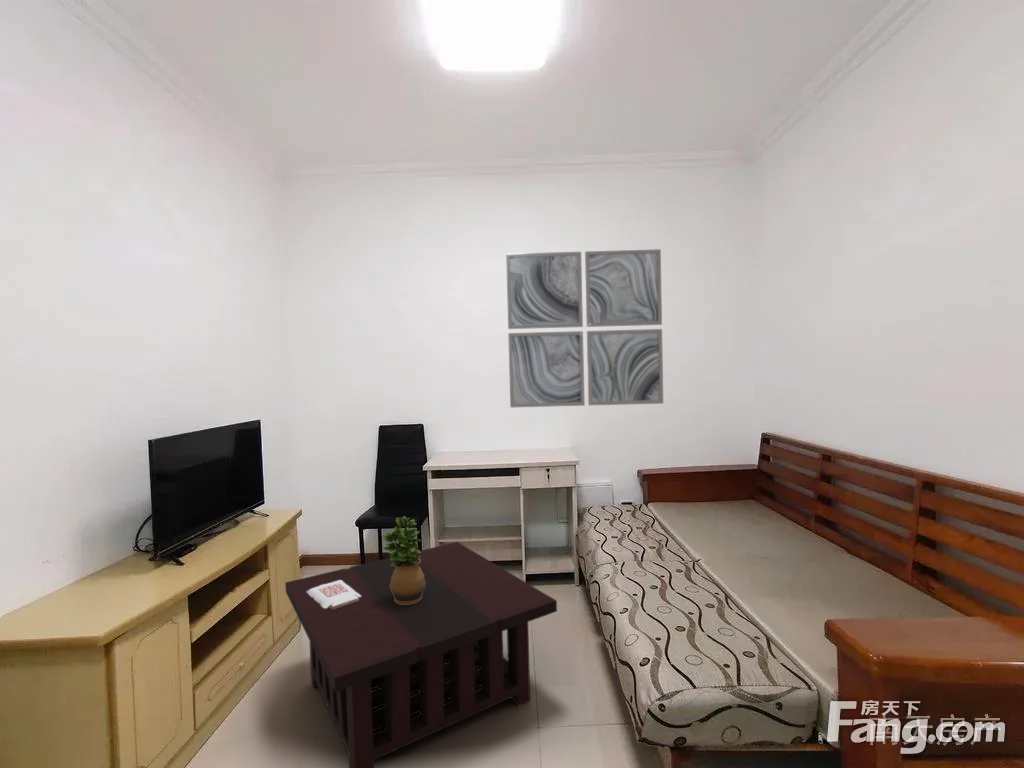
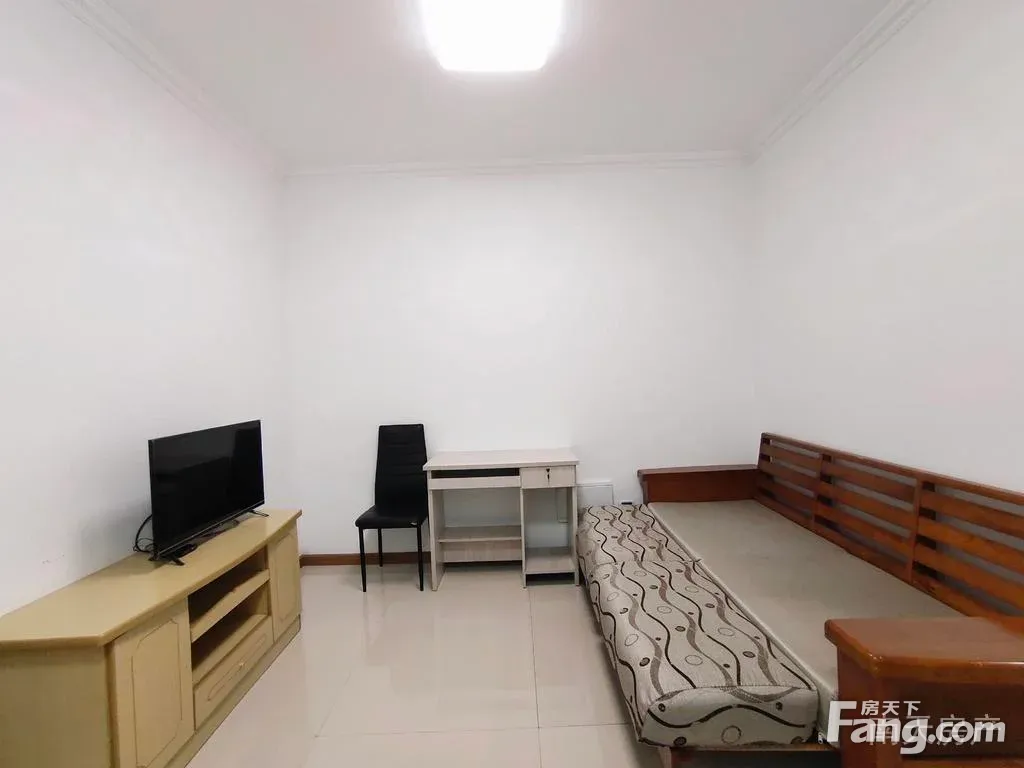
- coffee table [284,541,558,768]
- pouch [307,580,361,609]
- potted plant [381,515,426,604]
- wall art [505,248,664,409]
